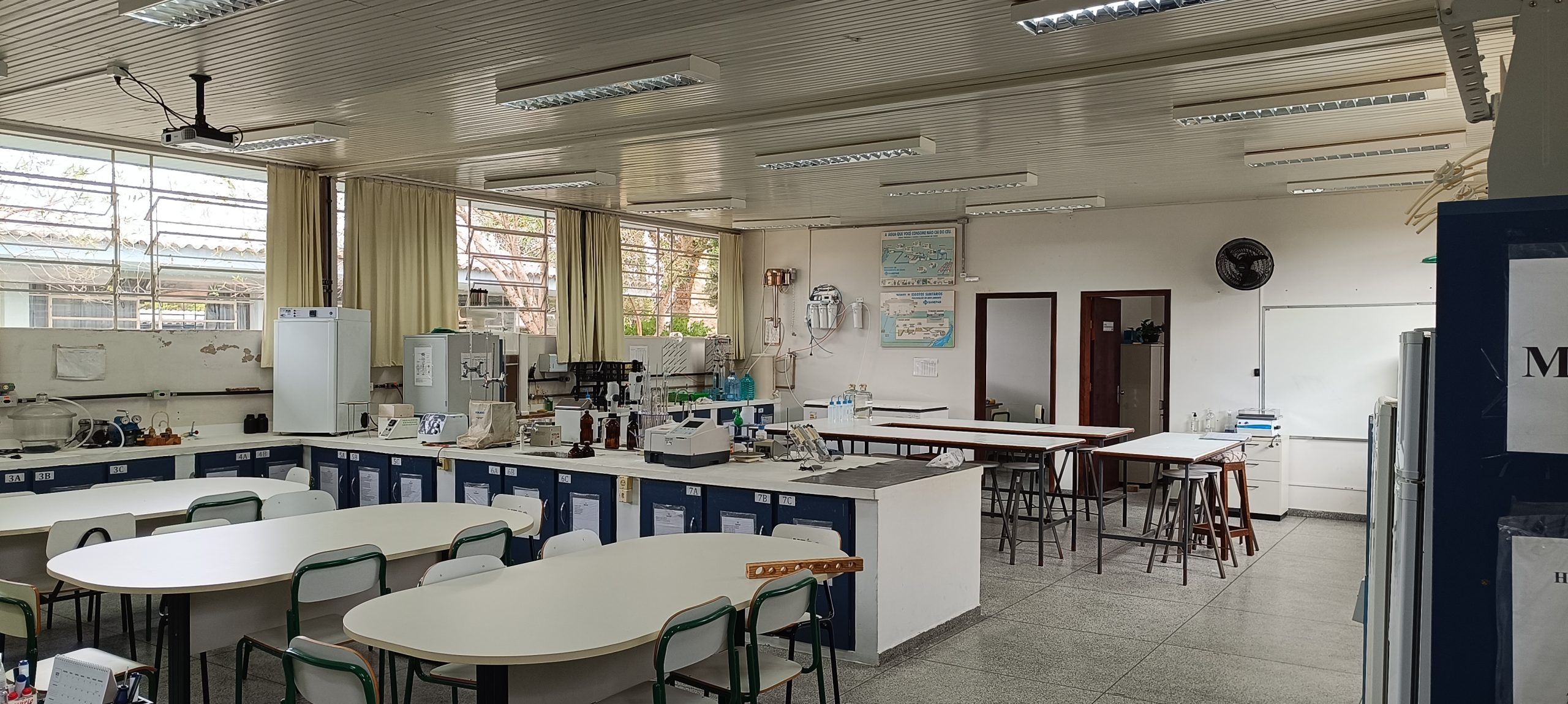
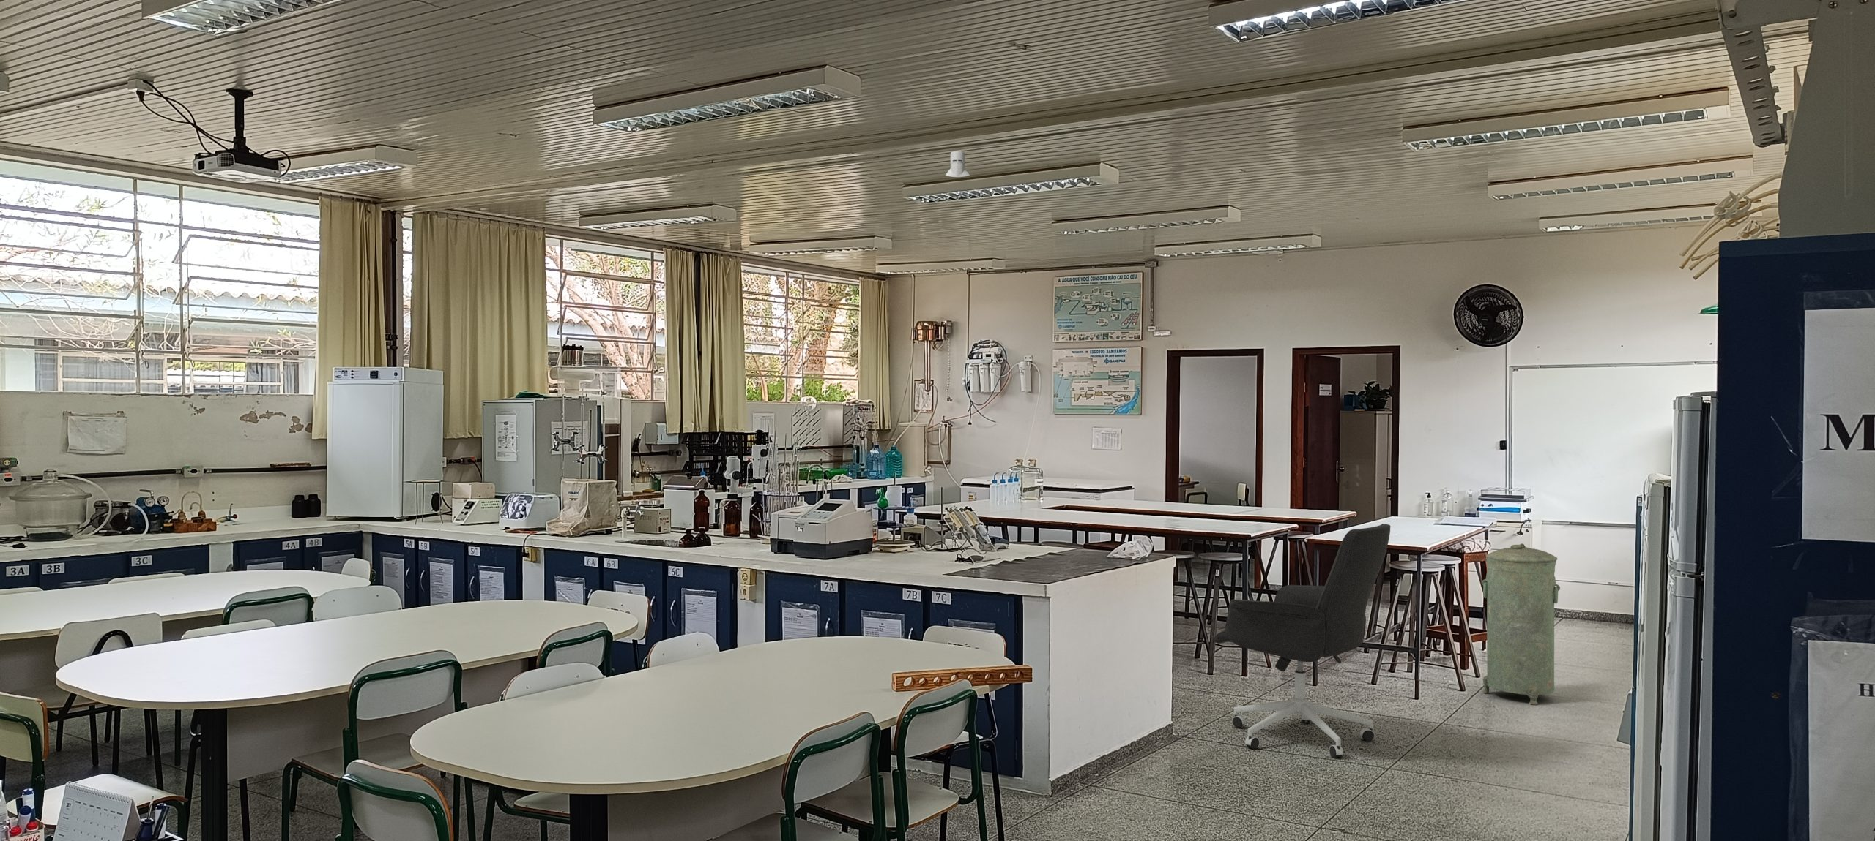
+ trash can [1480,542,1561,706]
+ knight helmet [945,151,971,178]
+ office chair [1213,523,1391,759]
